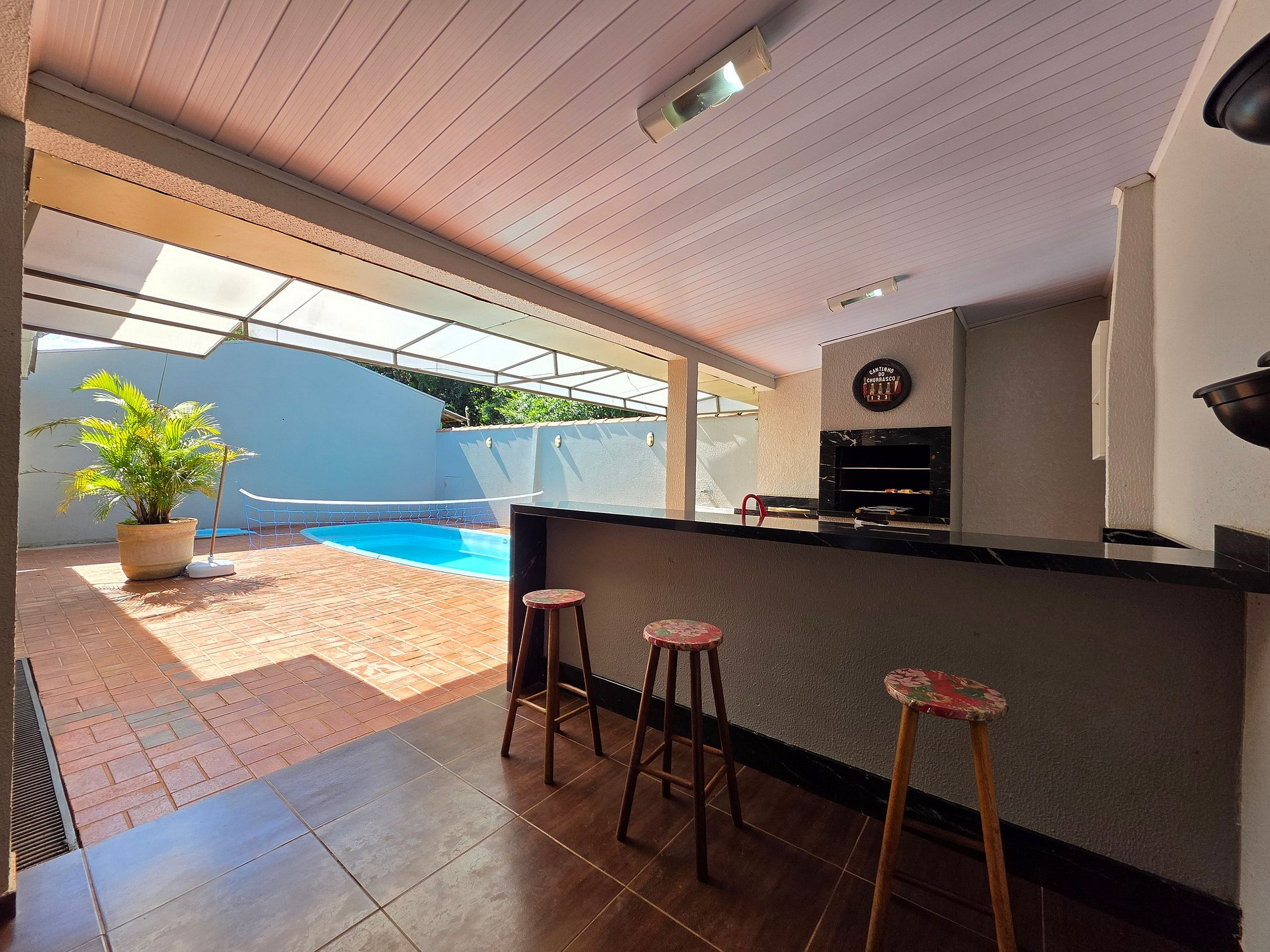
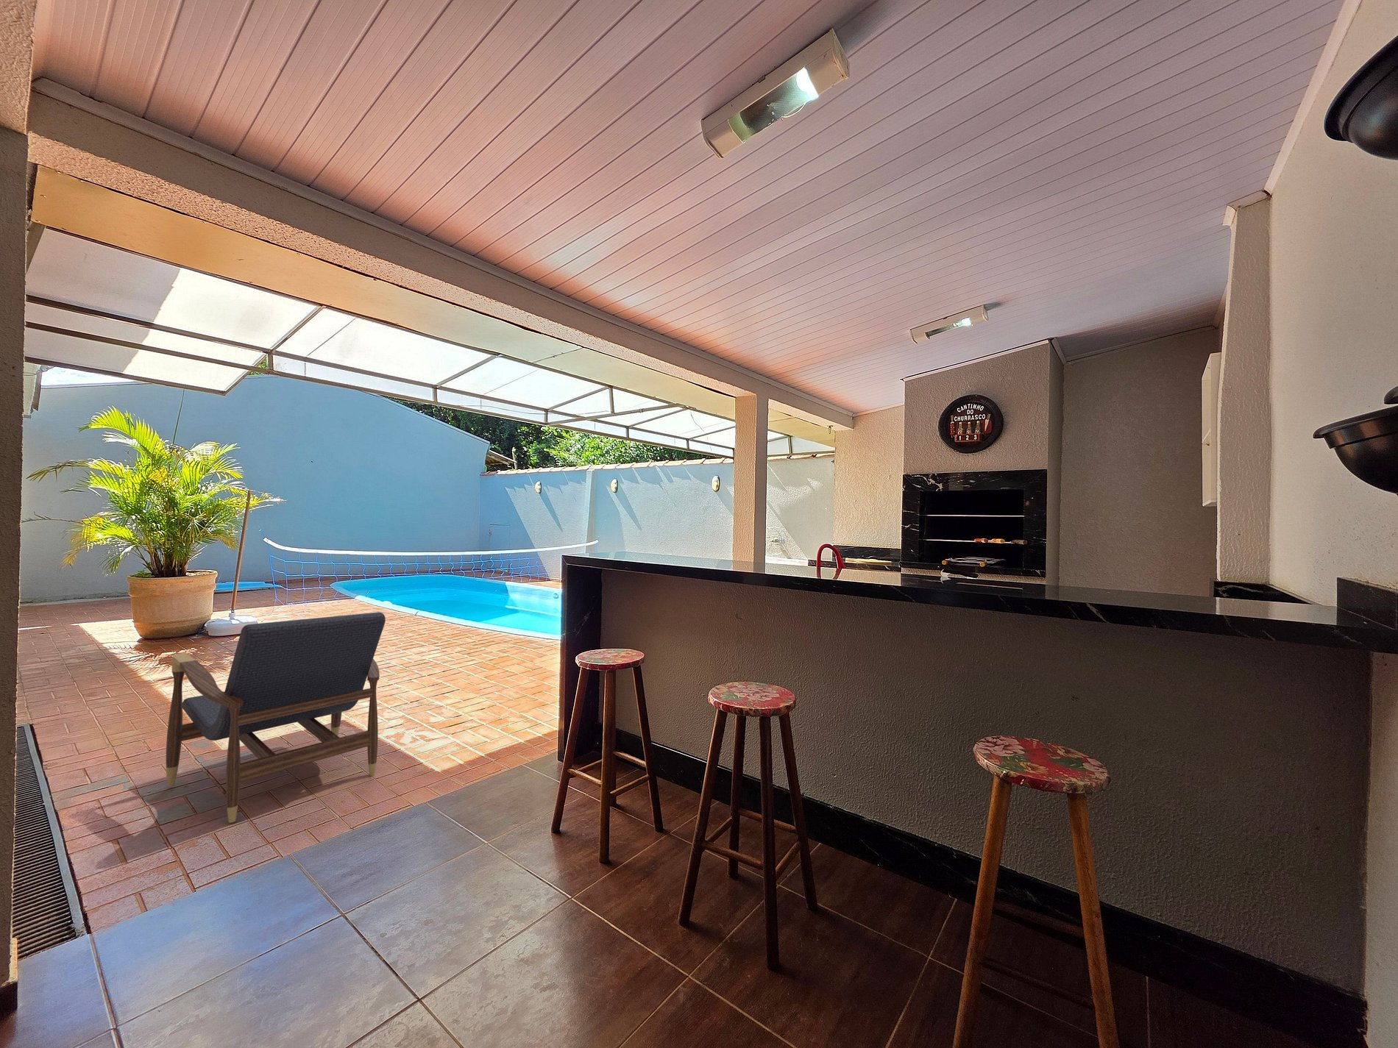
+ lounge chair [165,611,386,823]
